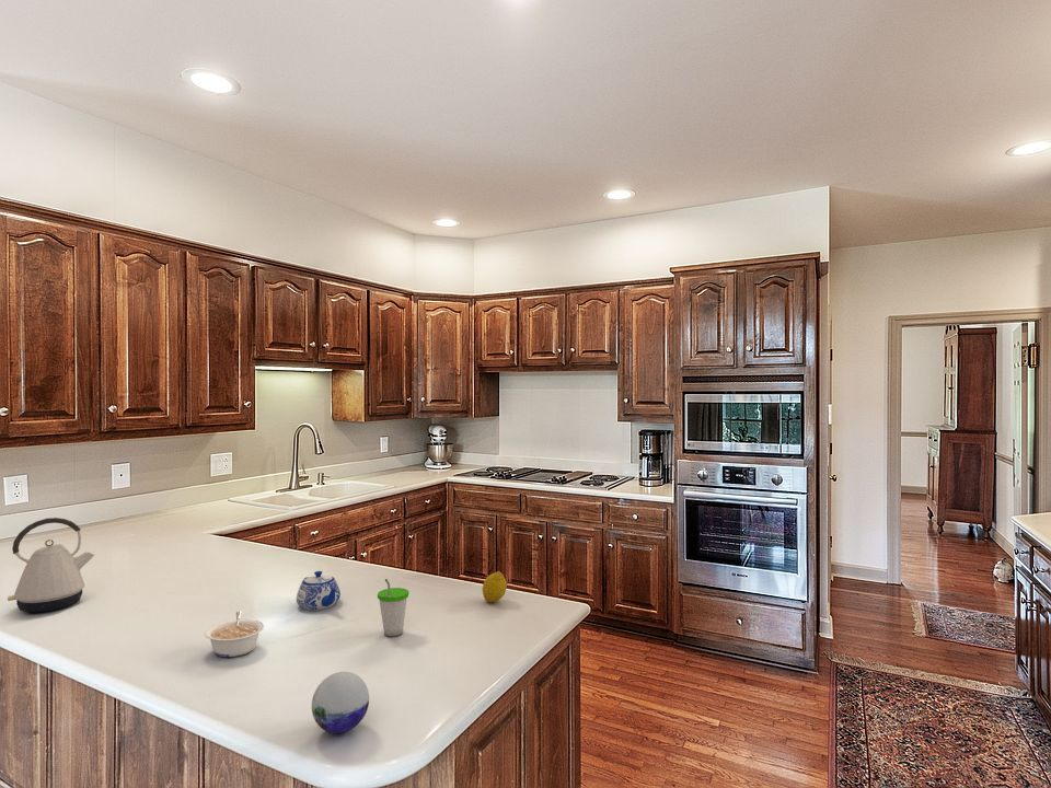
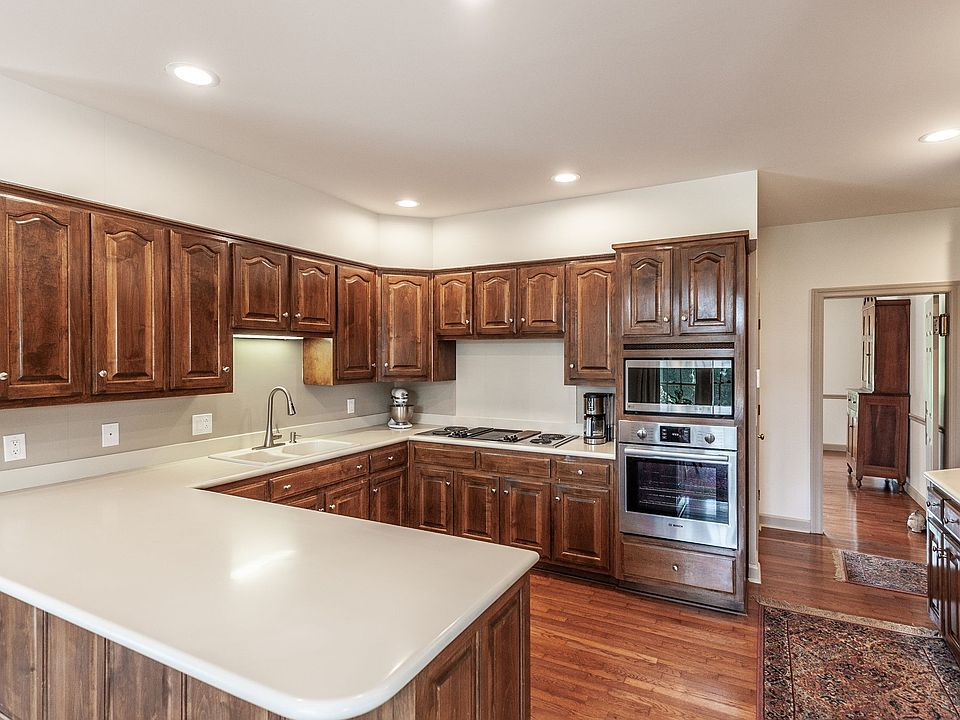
- kettle [7,517,95,614]
- teapot [296,570,342,612]
- decorative orb [311,671,370,734]
- cup [377,578,409,638]
- legume [204,610,265,658]
- fruit [482,570,508,603]
